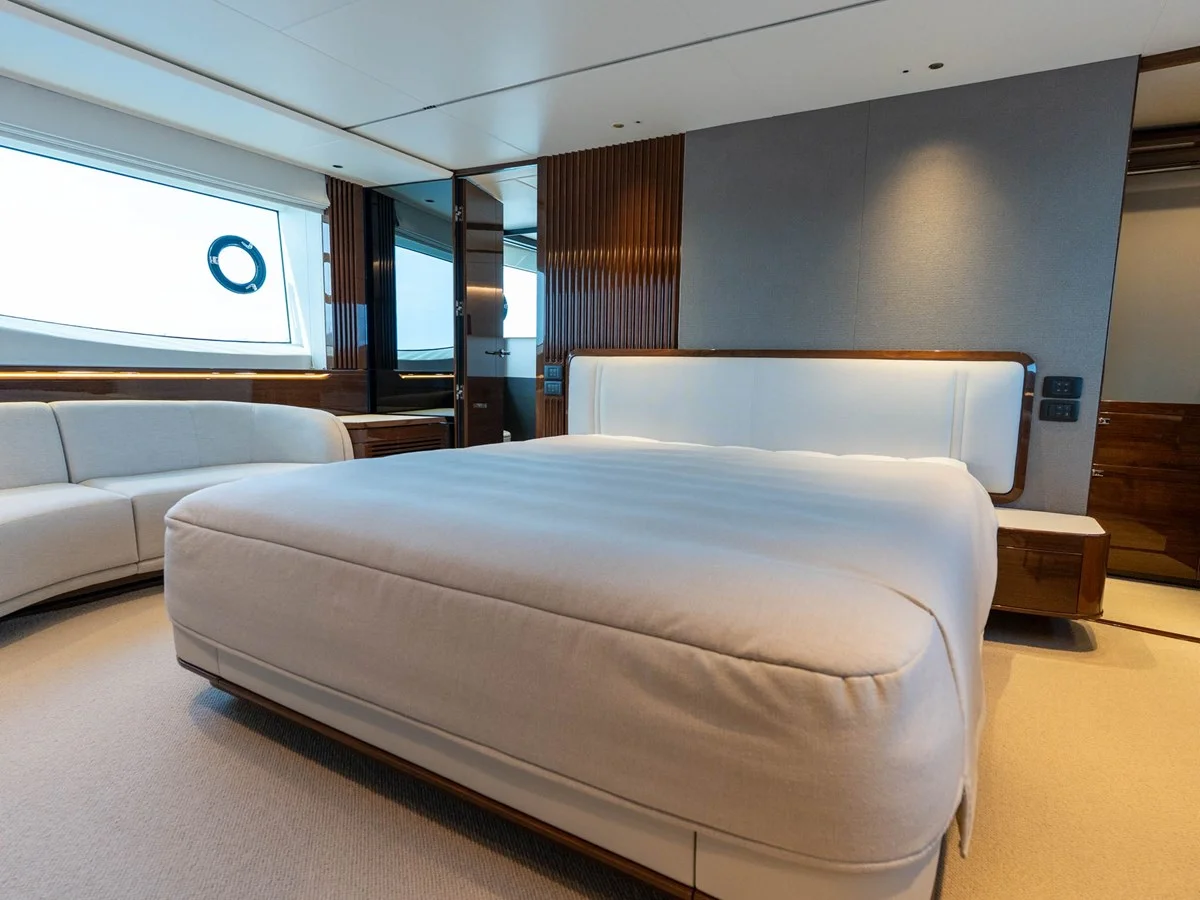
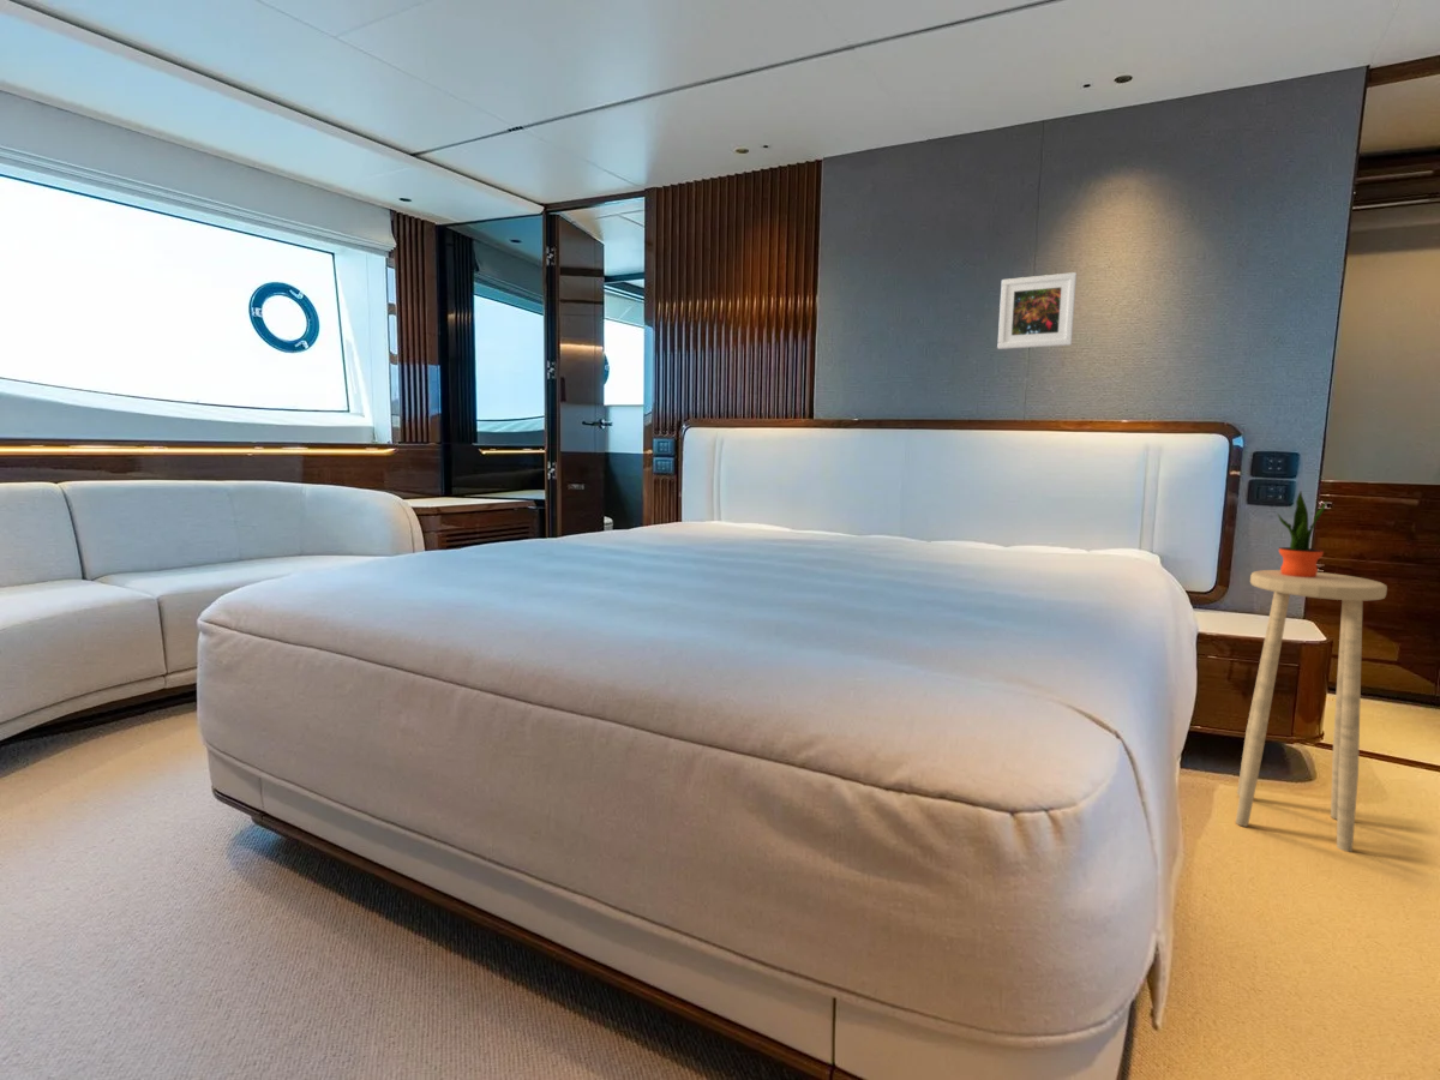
+ potted plant [1276,491,1328,577]
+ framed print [996,271,1078,350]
+ stool [1235,569,1388,853]
